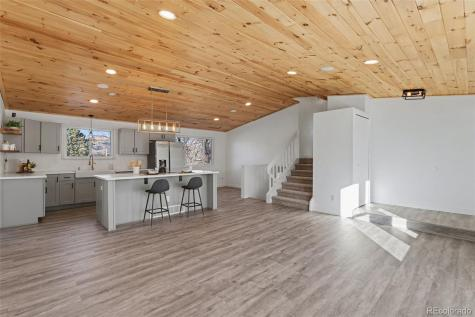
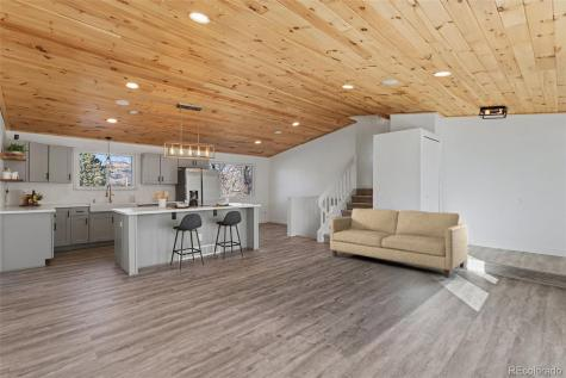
+ sofa [329,207,468,279]
